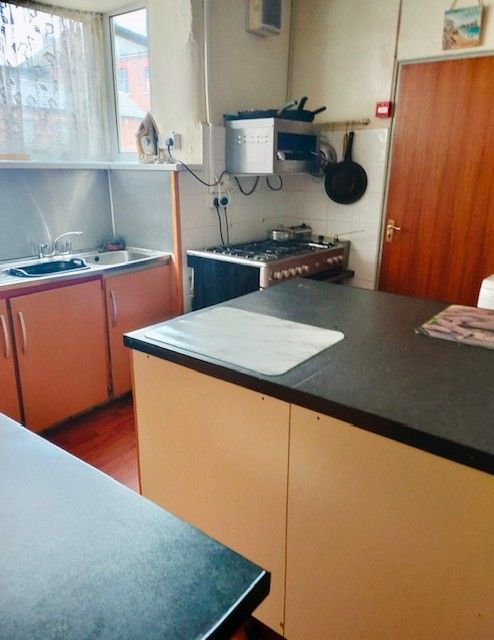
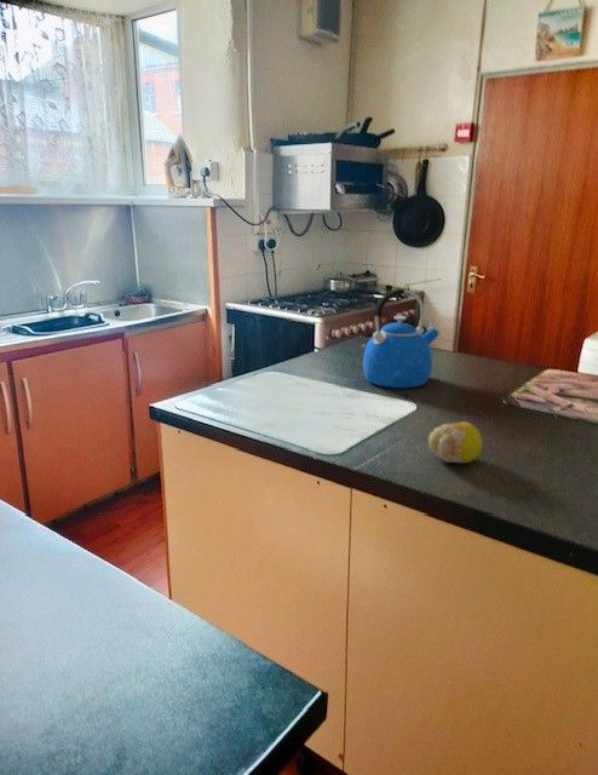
+ fruit [427,420,483,464]
+ kettle [362,287,441,389]
